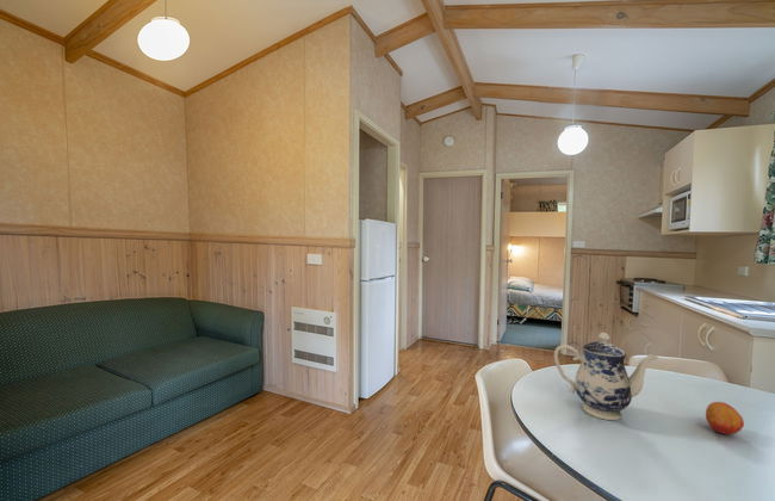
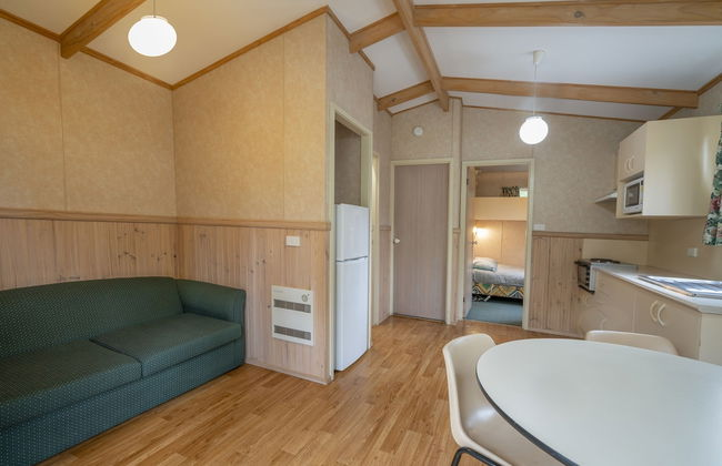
- teapot [553,332,659,421]
- fruit [705,401,745,435]
